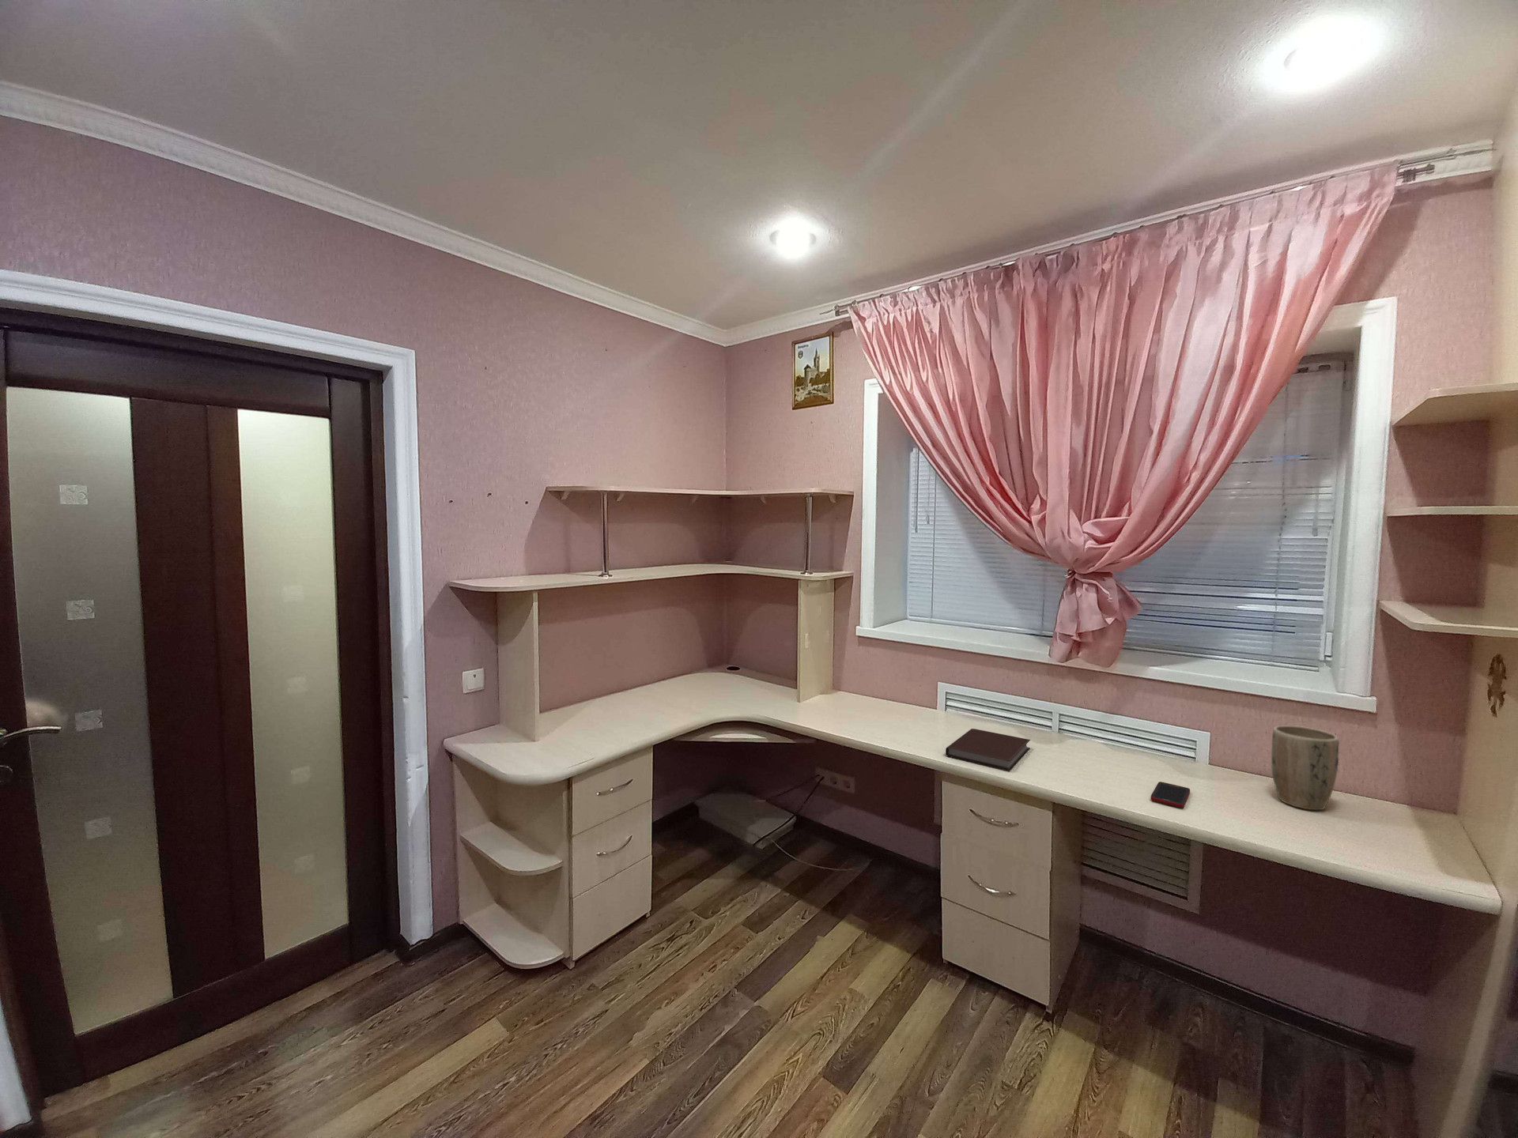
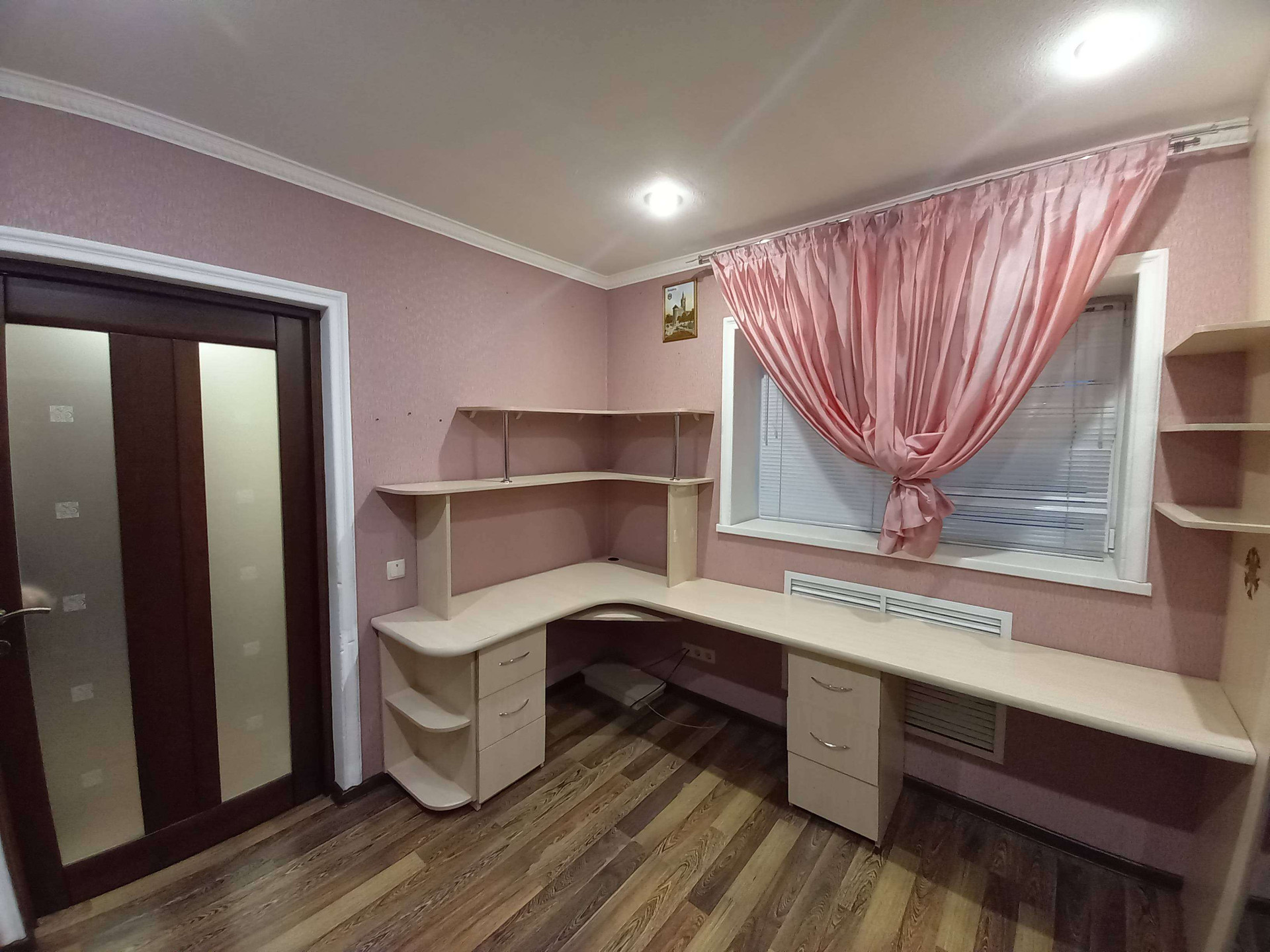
- cell phone [1150,781,1190,808]
- notebook [944,728,1032,771]
- plant pot [1271,724,1340,810]
